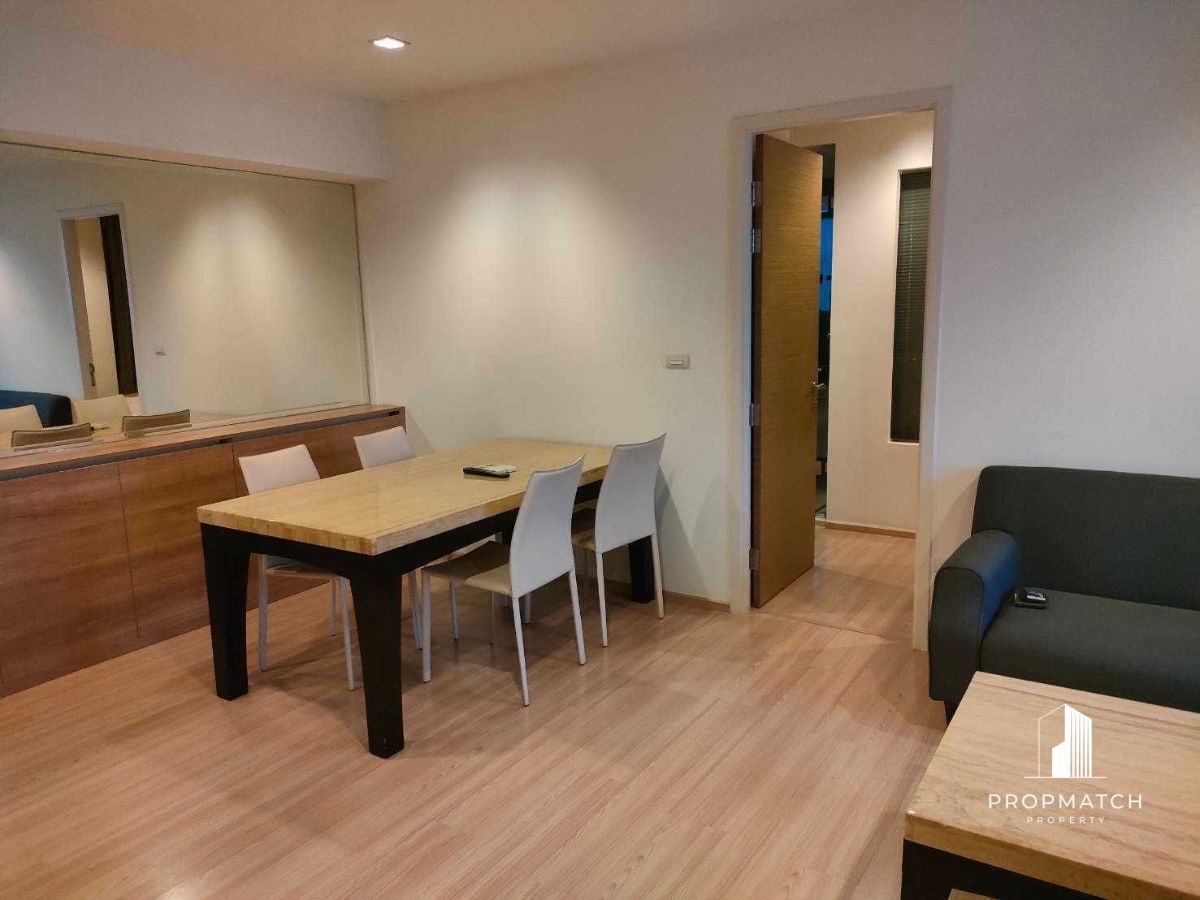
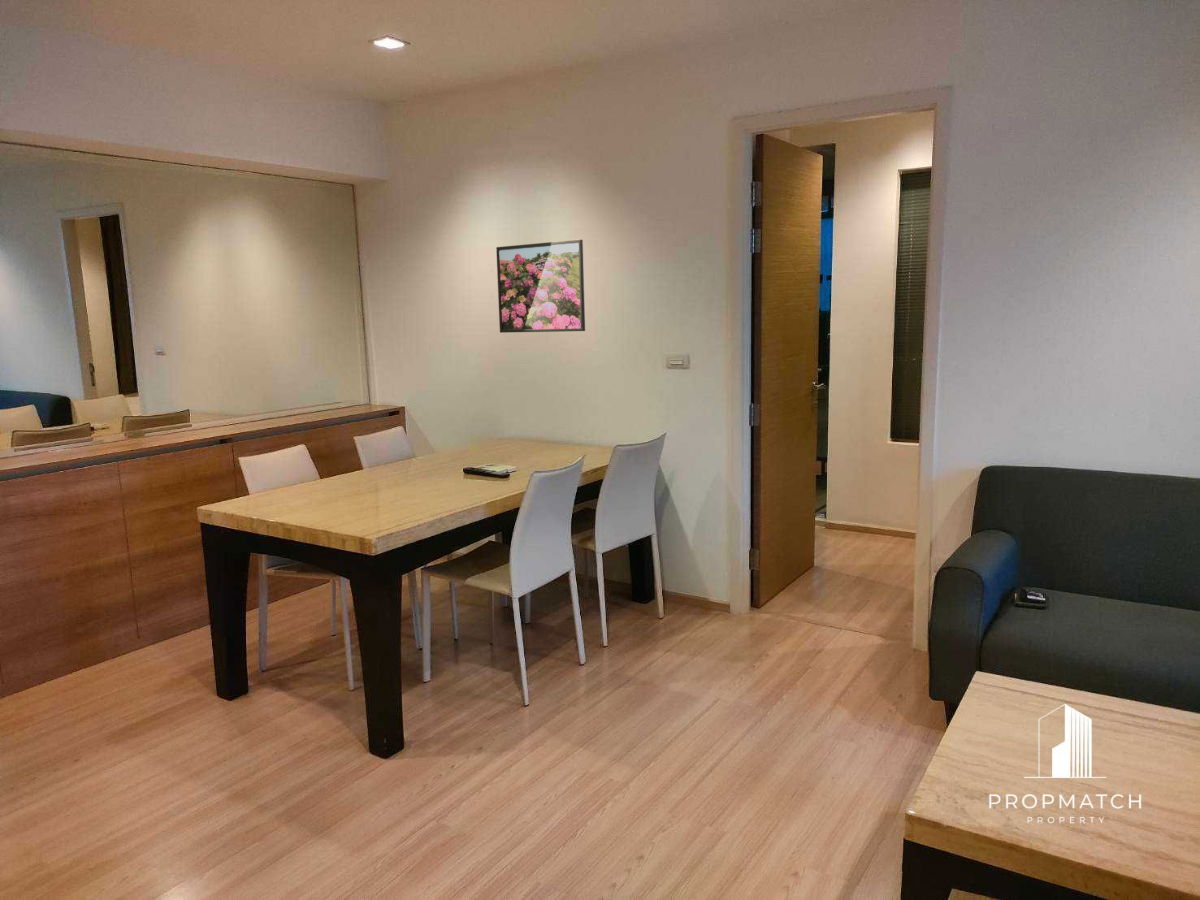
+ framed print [495,238,586,334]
